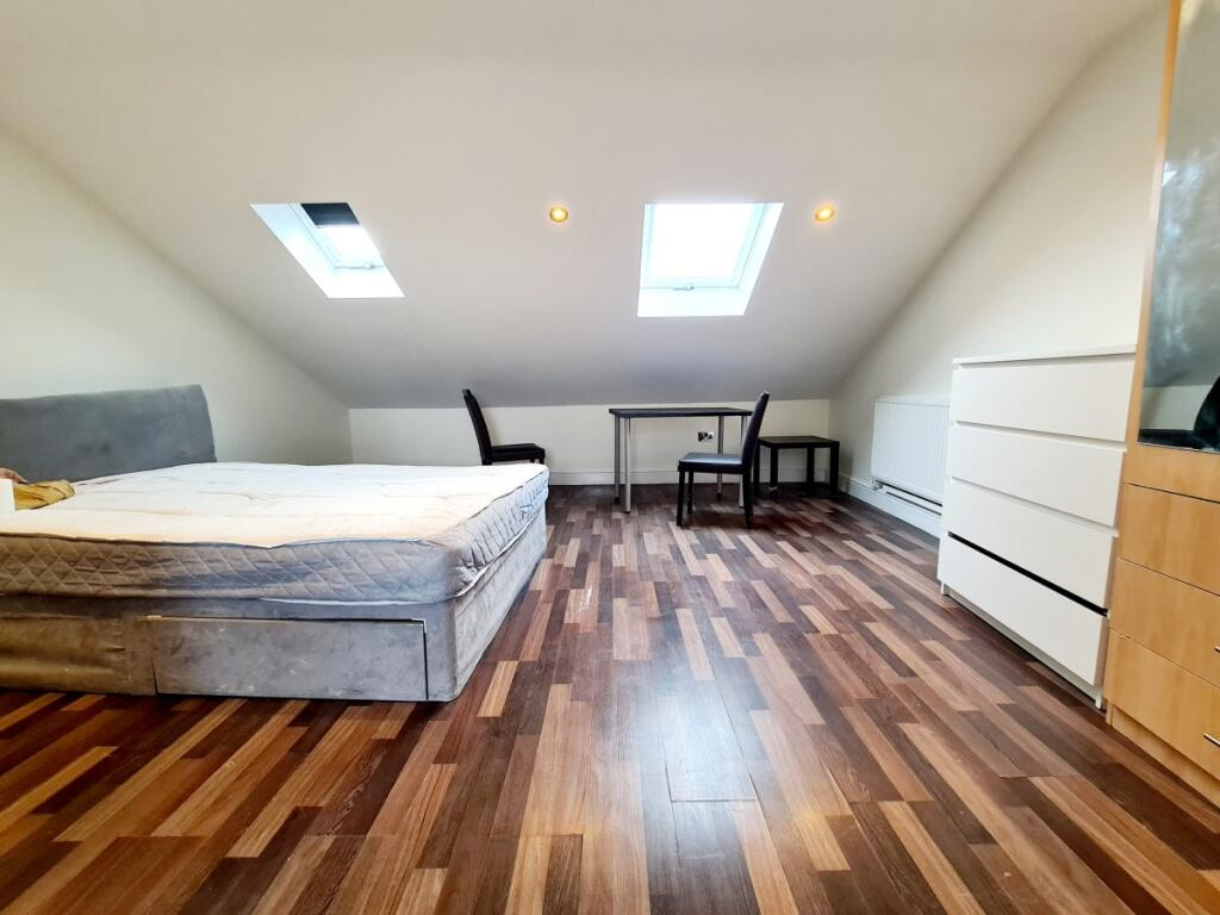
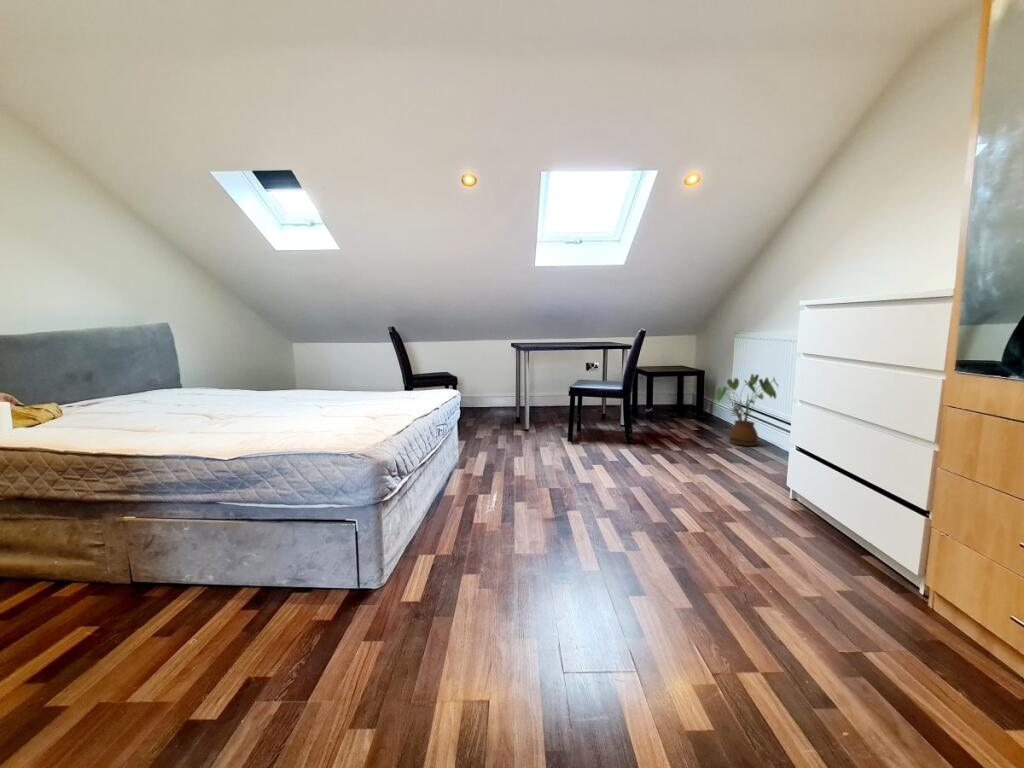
+ house plant [712,373,780,447]
